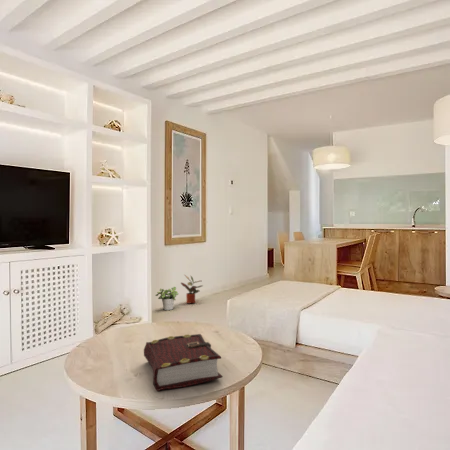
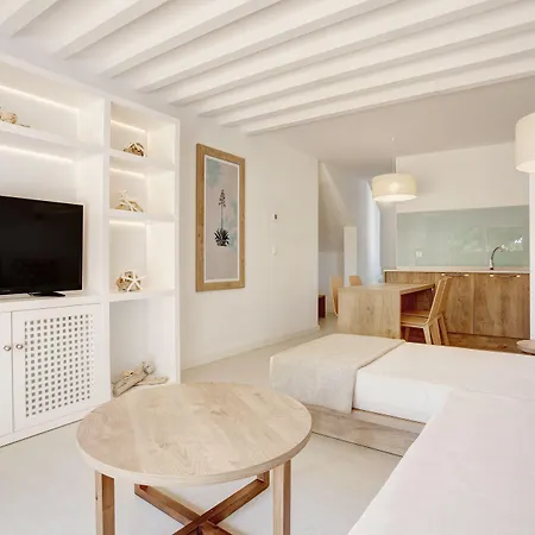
- book [143,333,223,392]
- potted plant [180,274,204,305]
- potted plant [155,286,179,311]
